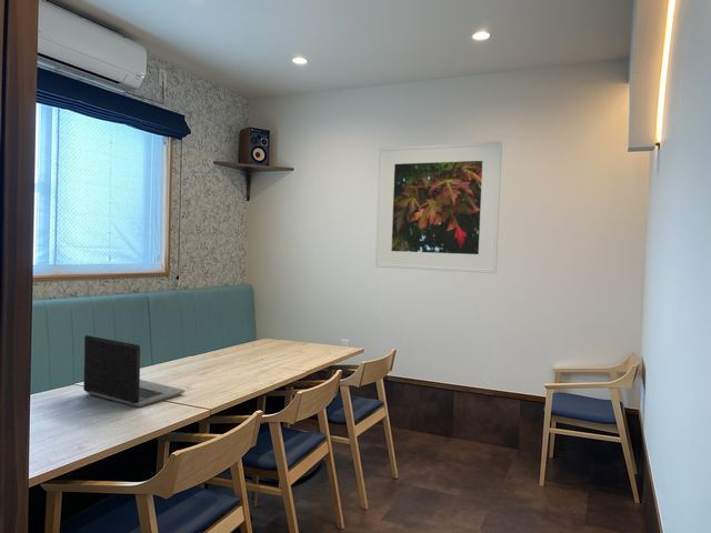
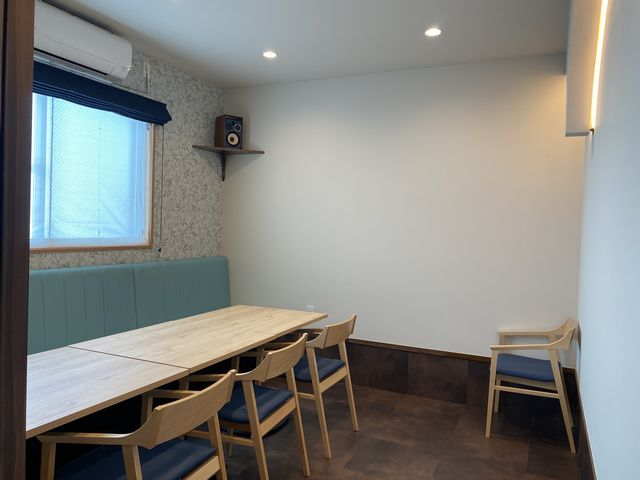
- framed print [374,140,503,274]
- laptop computer [82,334,187,409]
